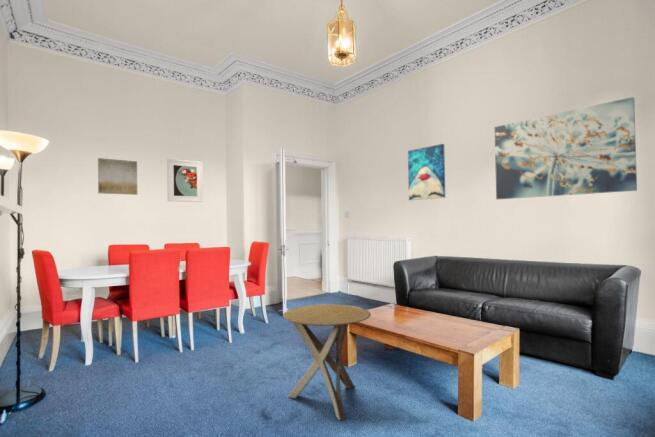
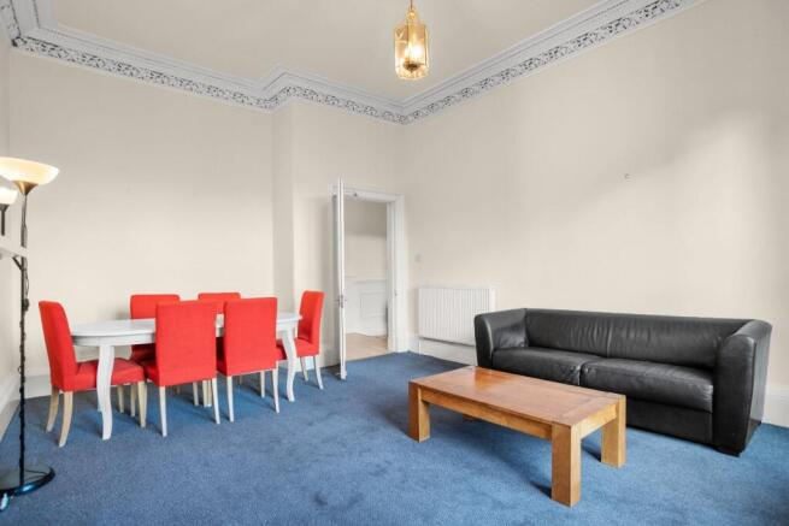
- wall art [97,157,138,196]
- wall art [494,96,638,200]
- wall art [407,143,446,201]
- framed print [166,158,204,203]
- side table [282,303,372,421]
